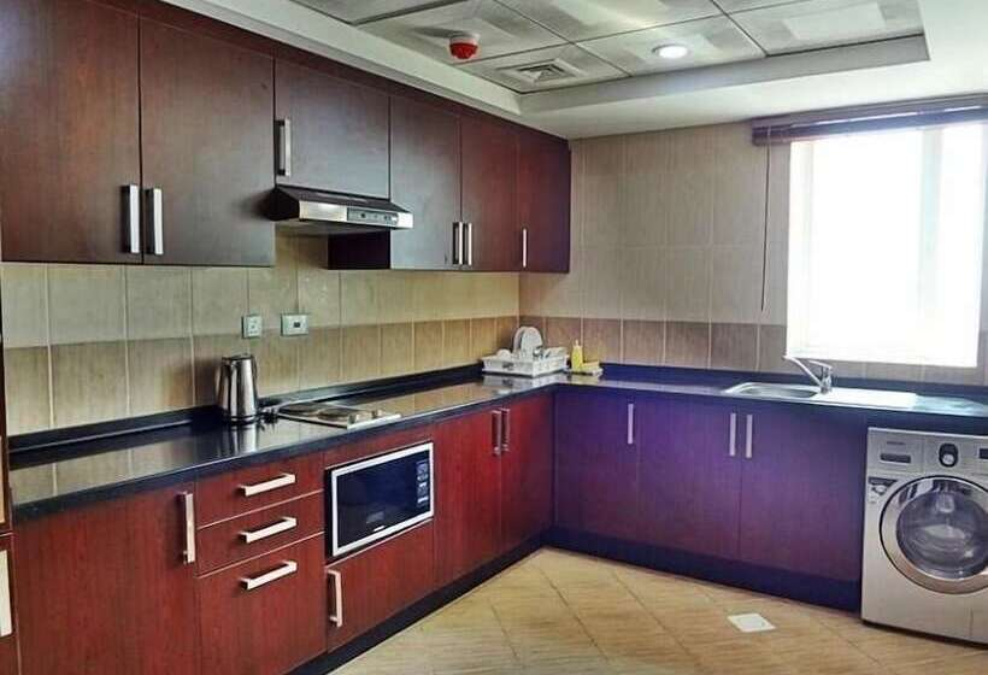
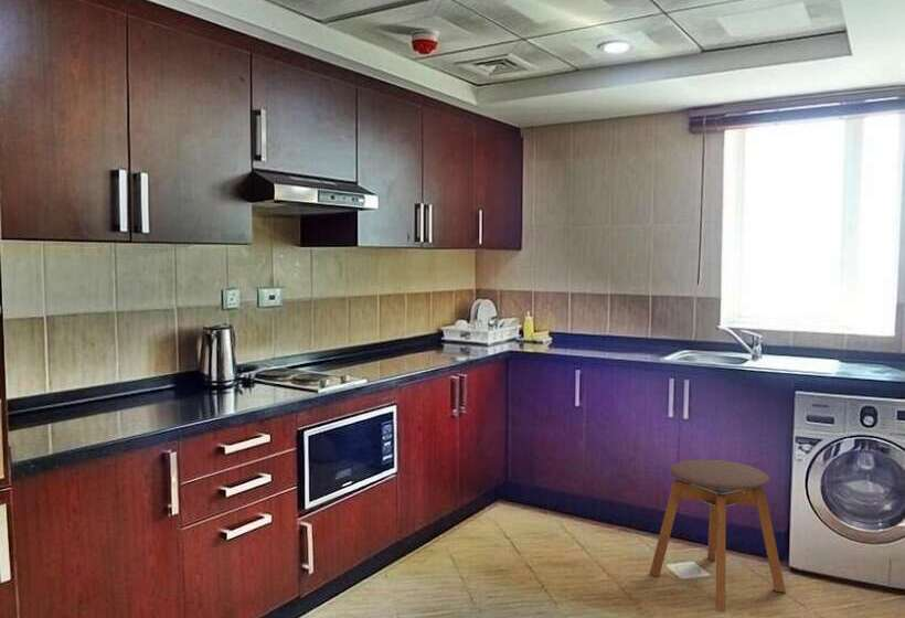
+ stool [649,458,787,612]
